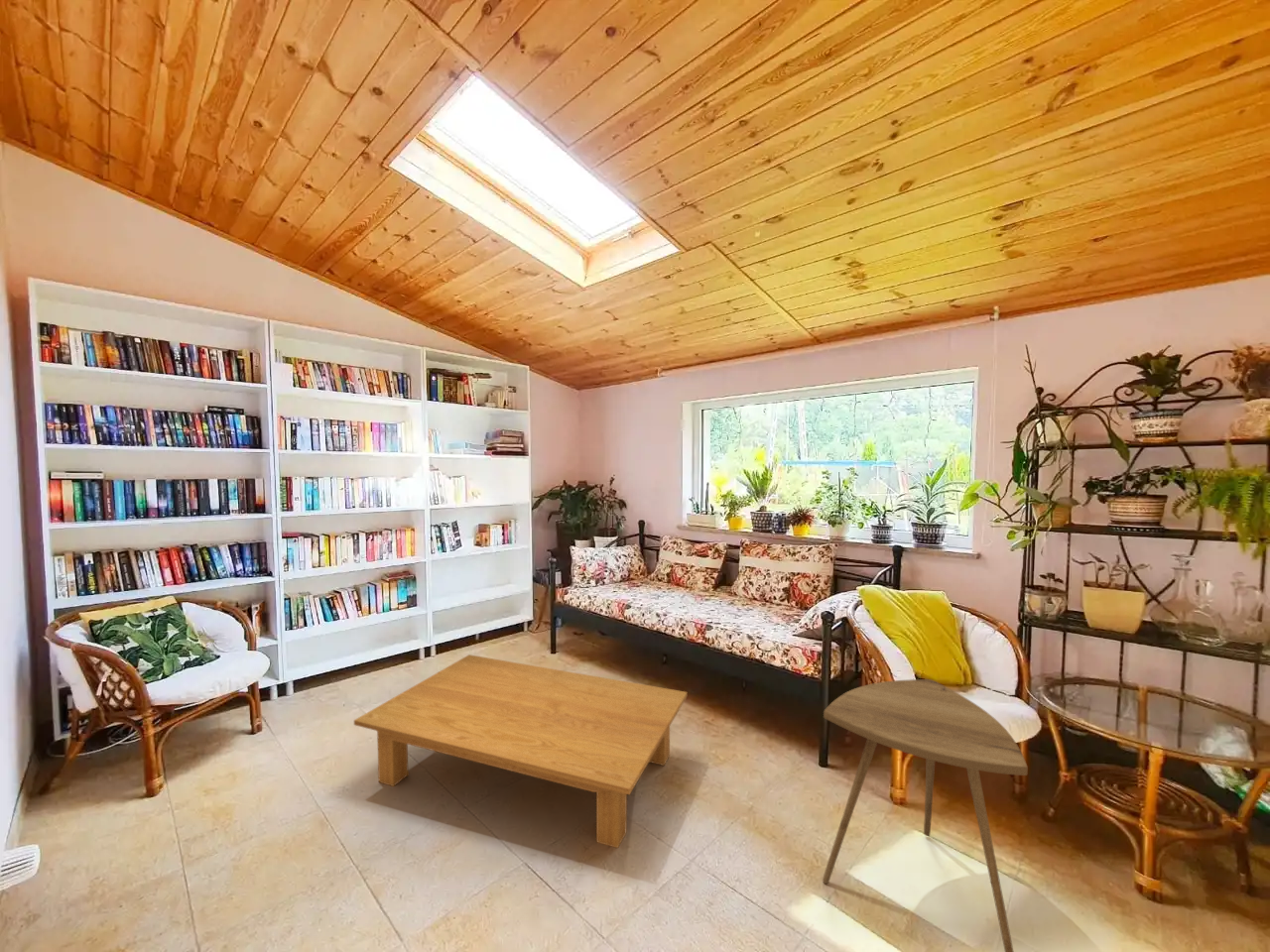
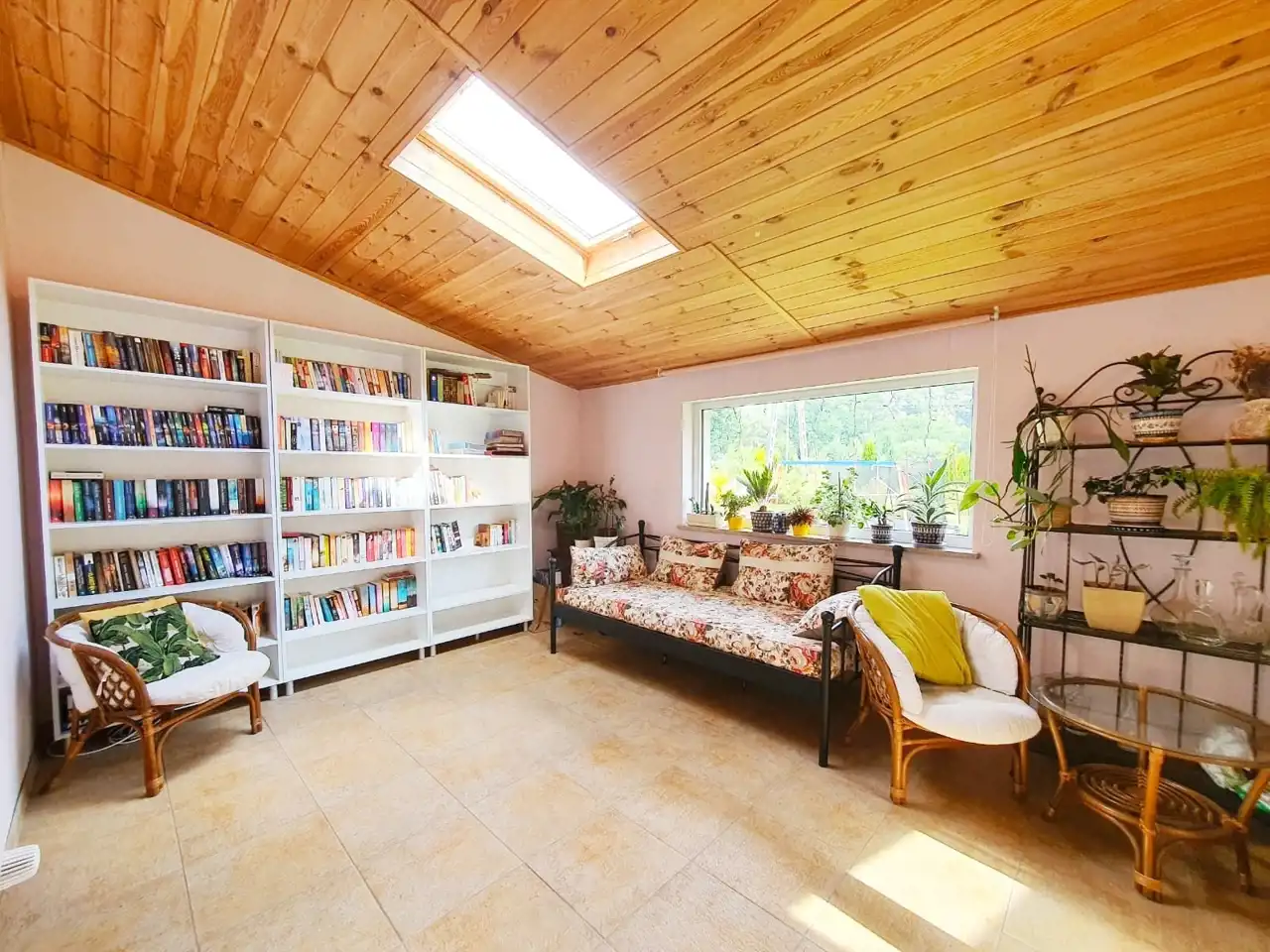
- coffee table [353,654,688,849]
- side table [822,678,1029,952]
